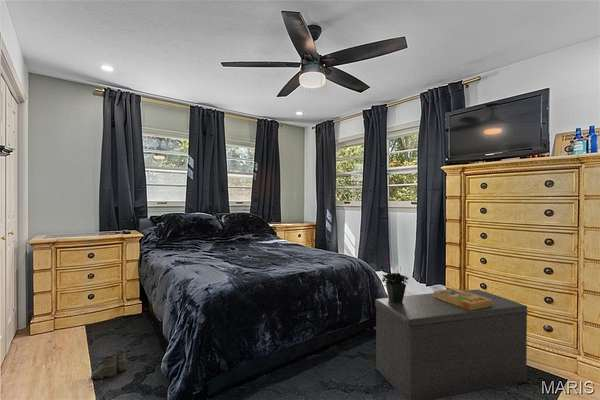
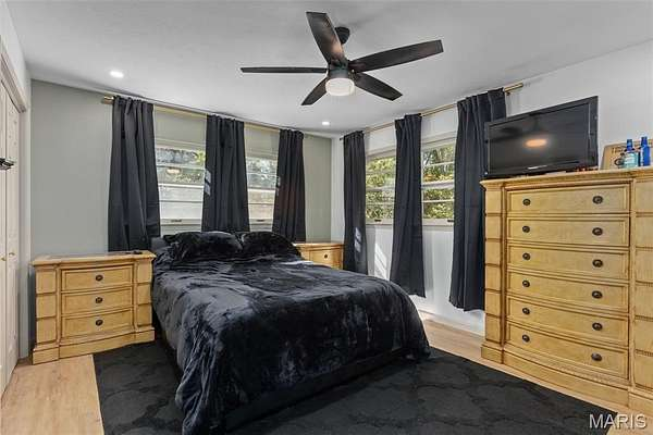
- bench [374,289,529,400]
- decorative box [432,287,492,310]
- potted plant [381,252,410,303]
- boots [90,349,132,380]
